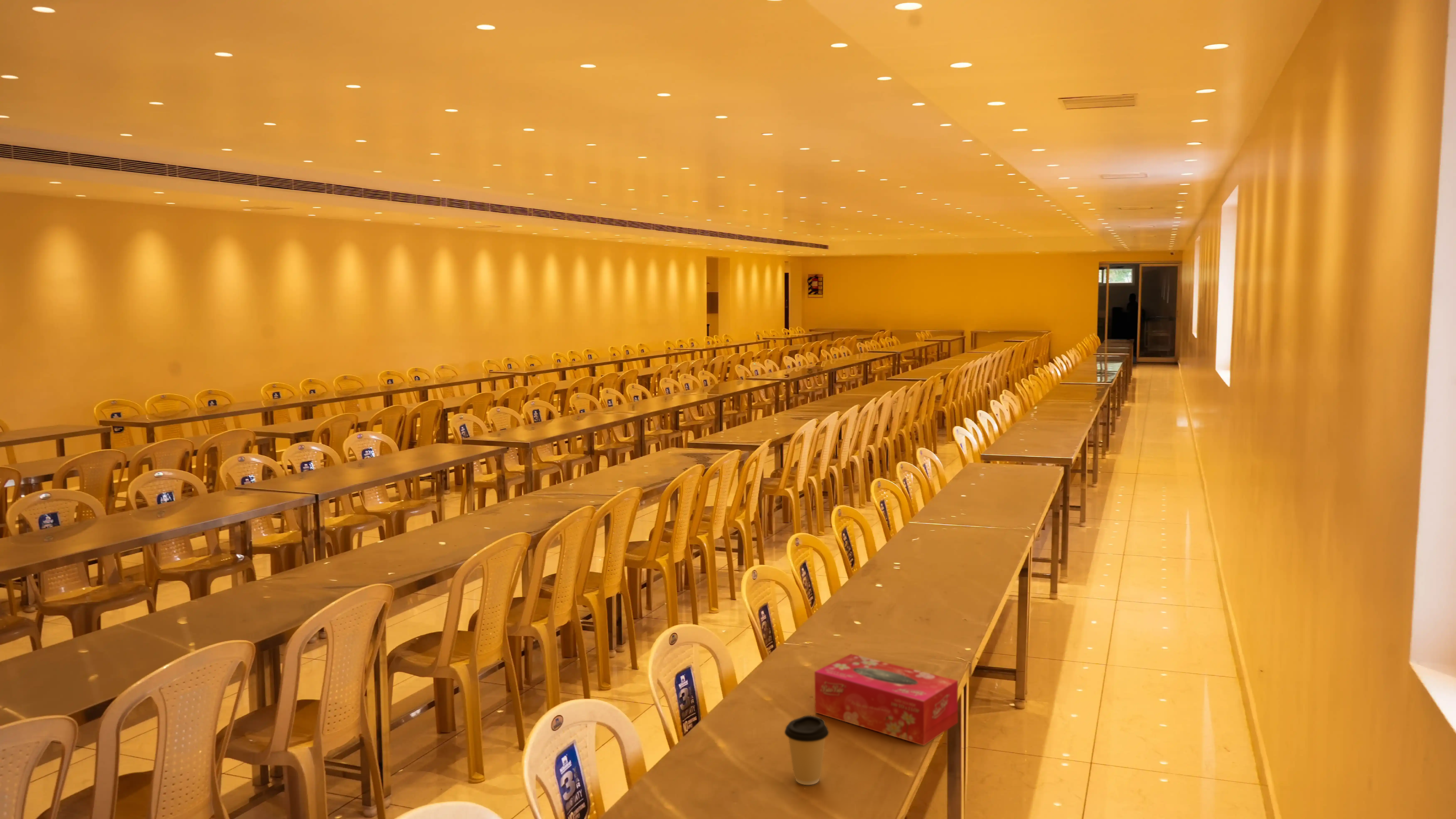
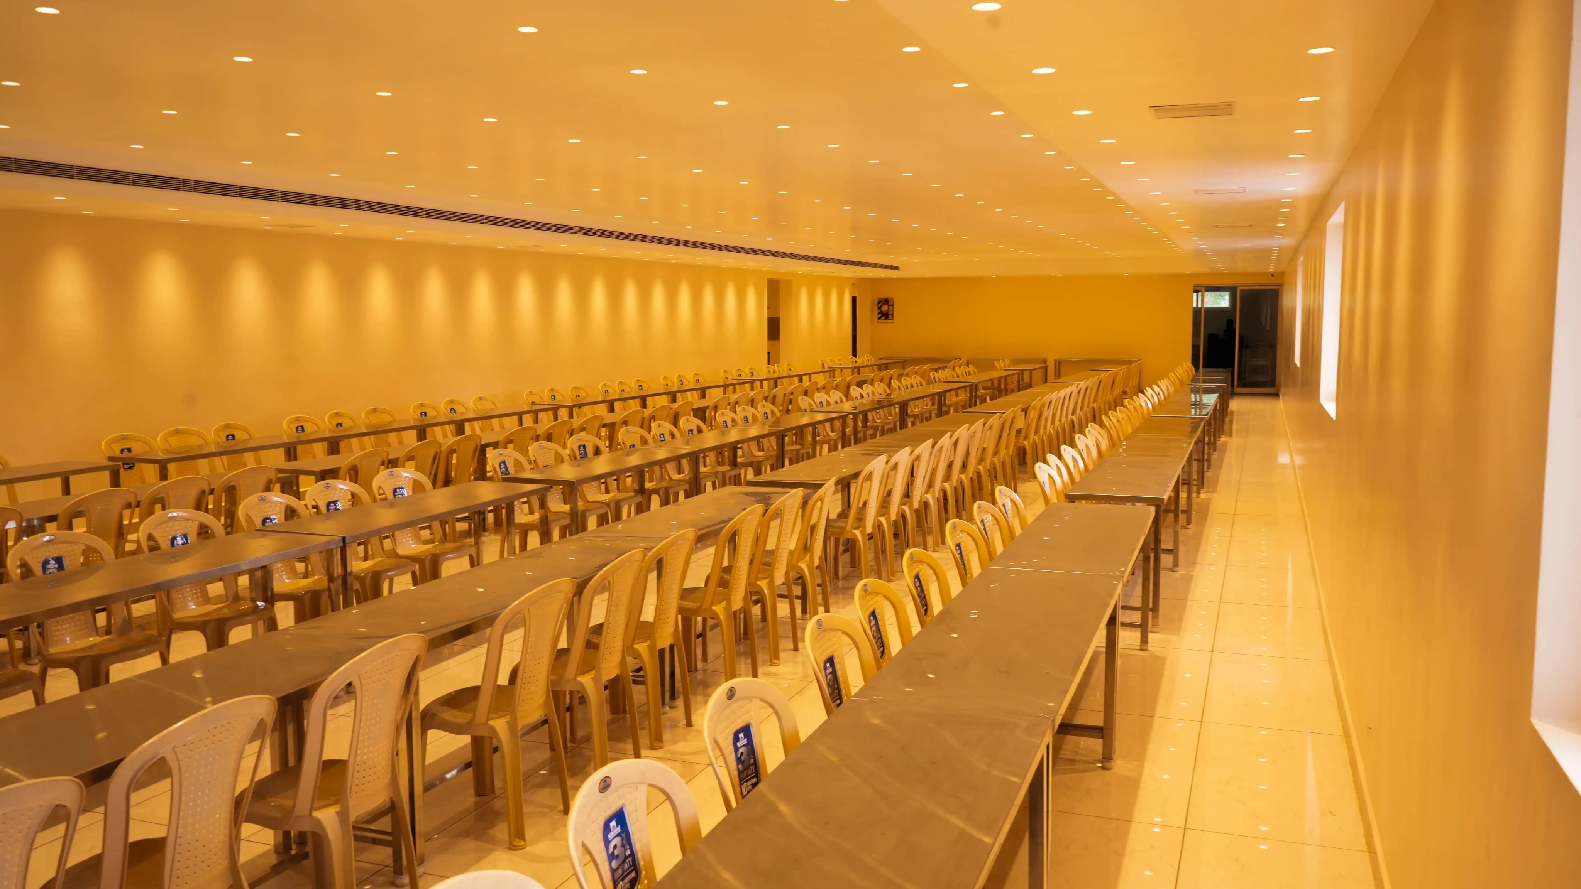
- tissue box [814,653,958,746]
- coffee cup [784,715,829,785]
